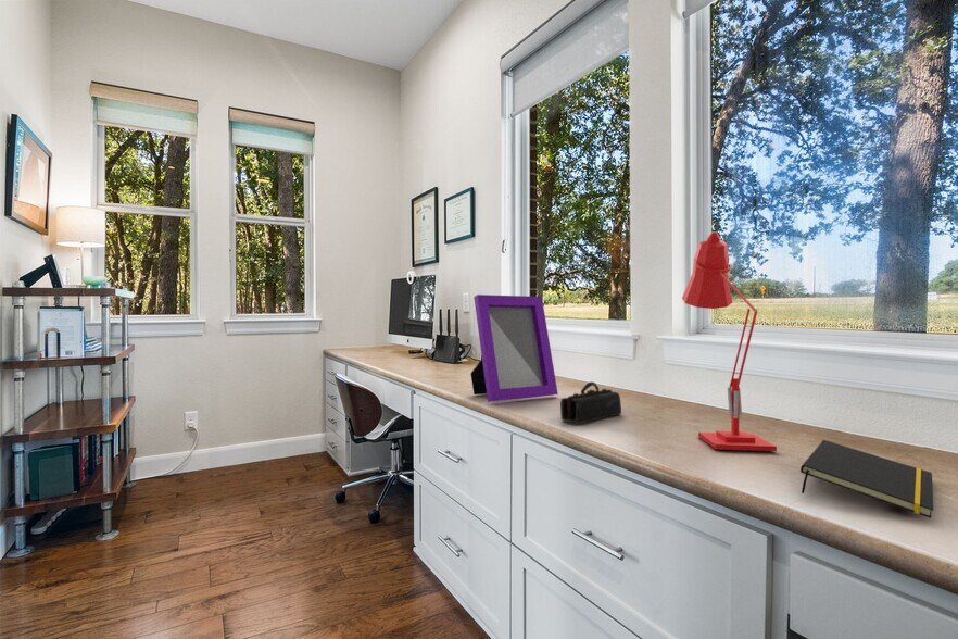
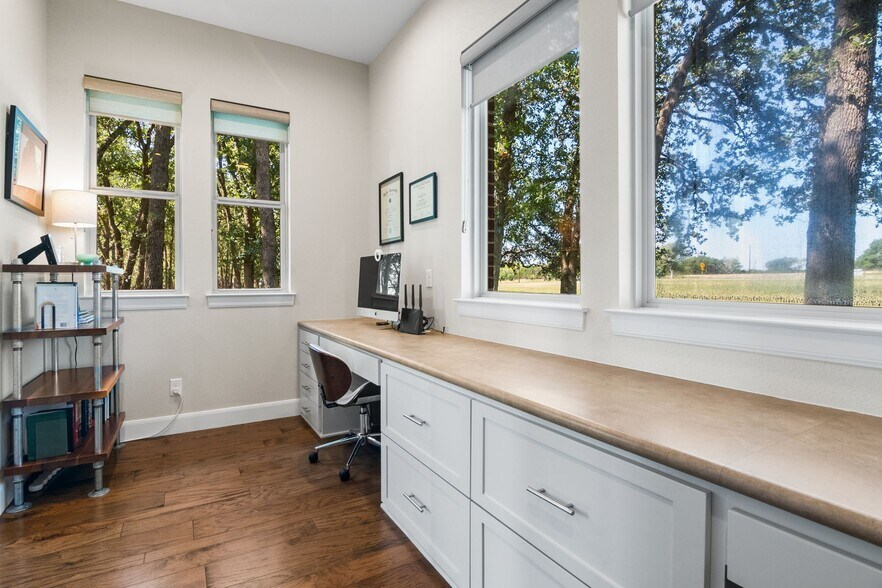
- notepad [799,439,934,519]
- picture frame [470,293,558,403]
- pencil case [559,380,622,425]
- desk lamp [681,230,778,452]
